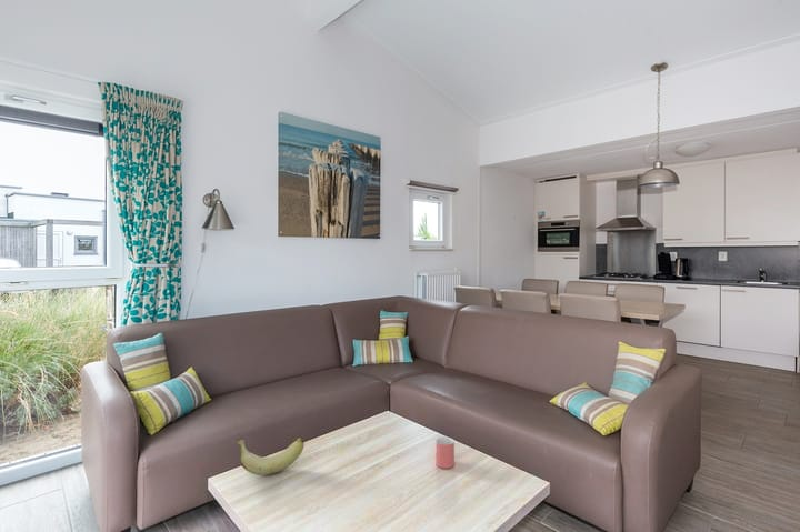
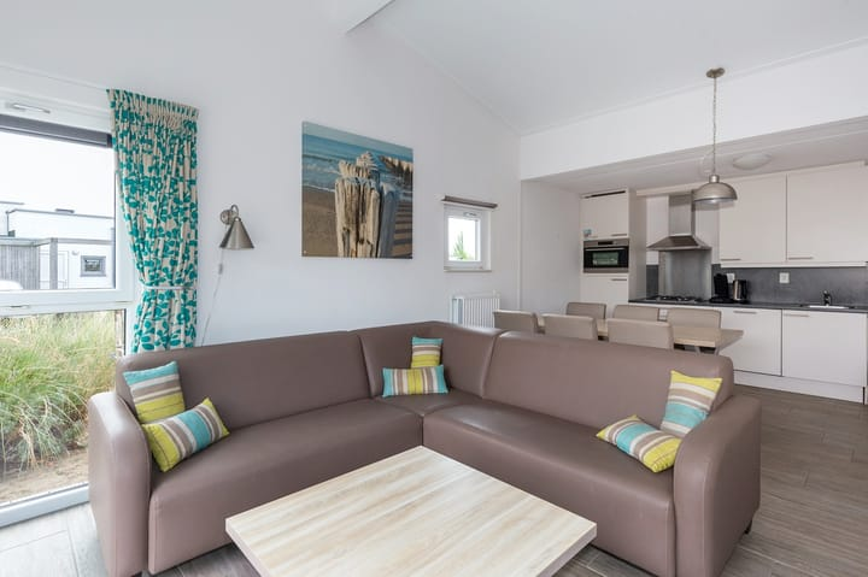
- banana [237,438,306,476]
- cup [436,435,456,470]
